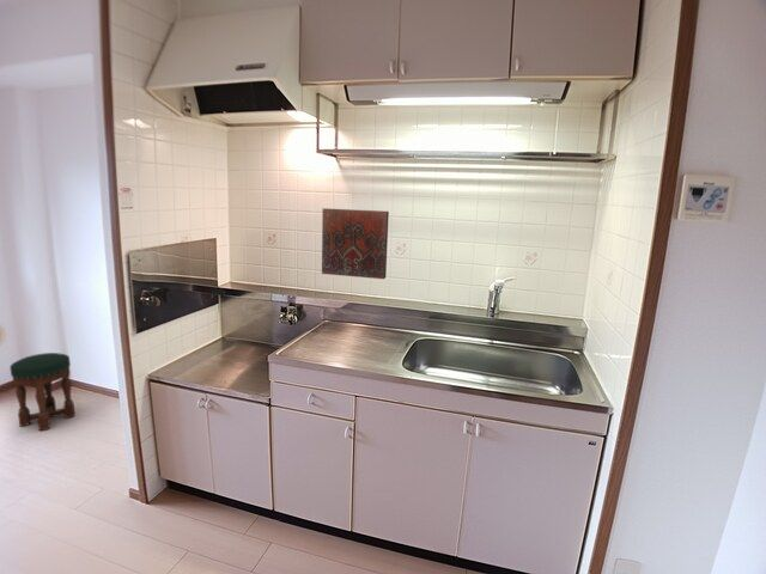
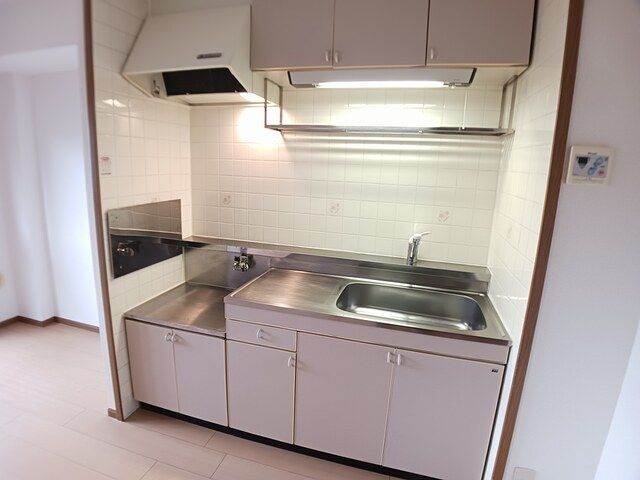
- decorative tile [321,207,390,280]
- stool [8,352,77,432]
